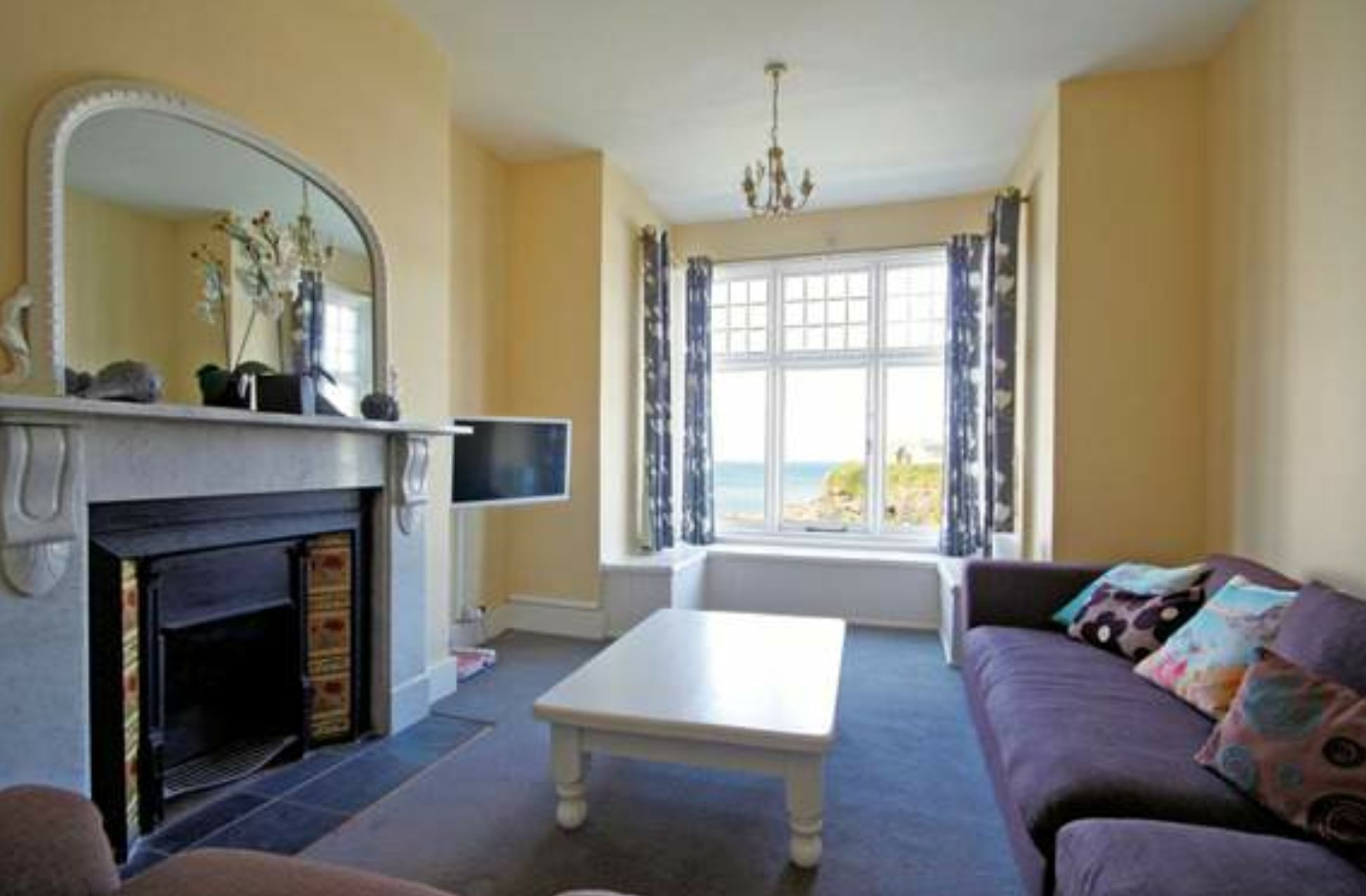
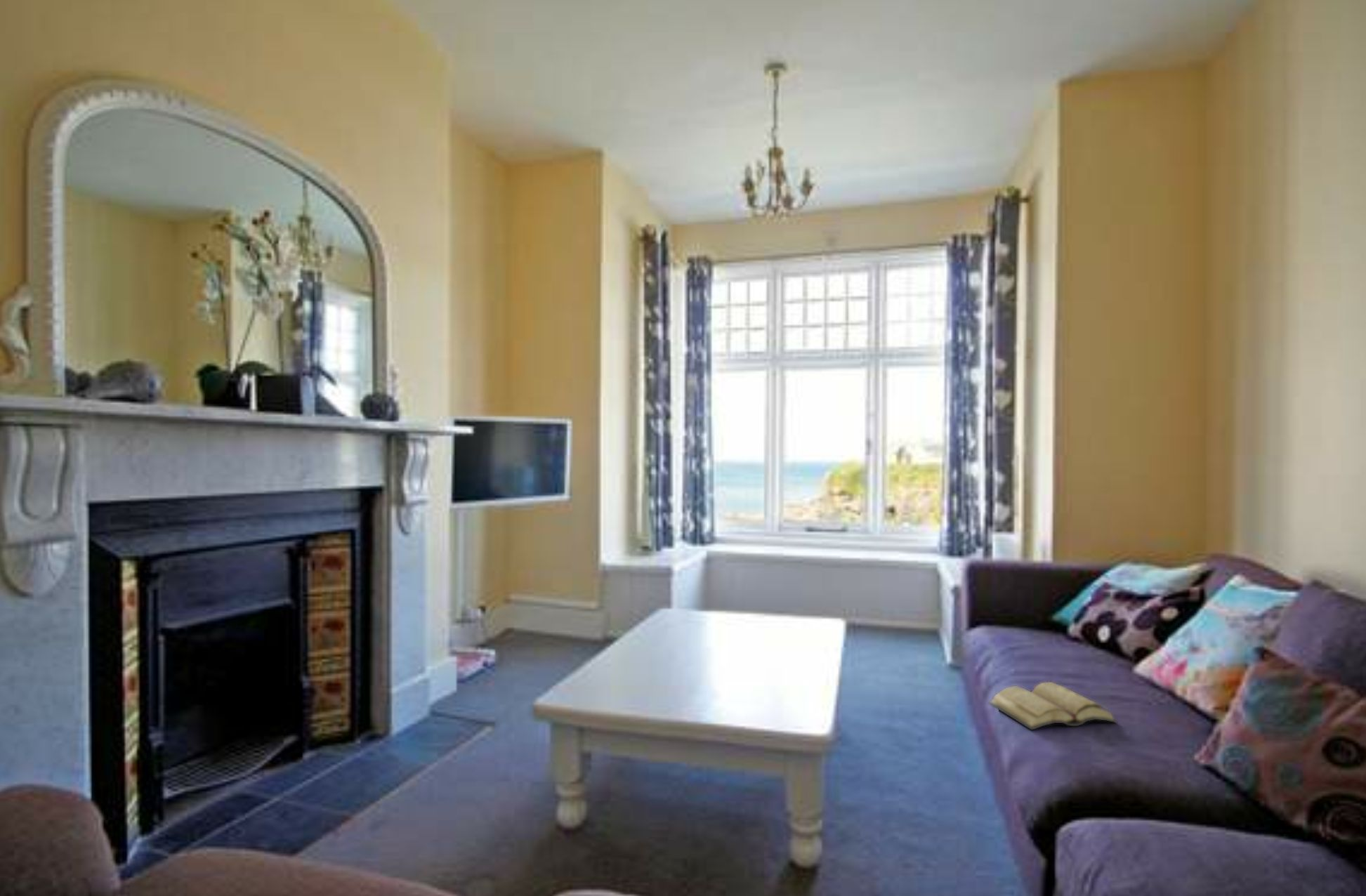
+ diary [988,681,1119,731]
